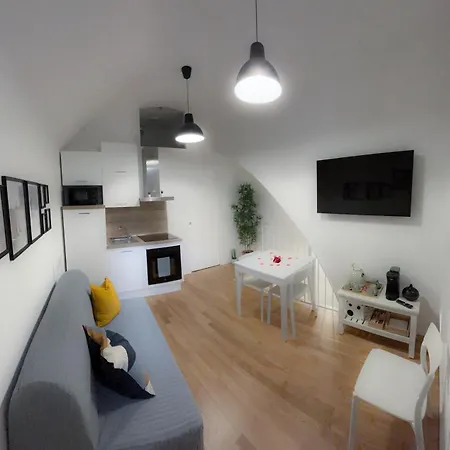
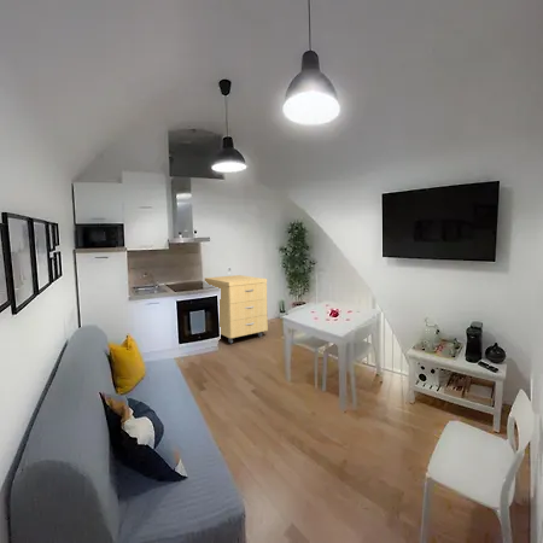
+ storage cabinet [203,274,269,345]
